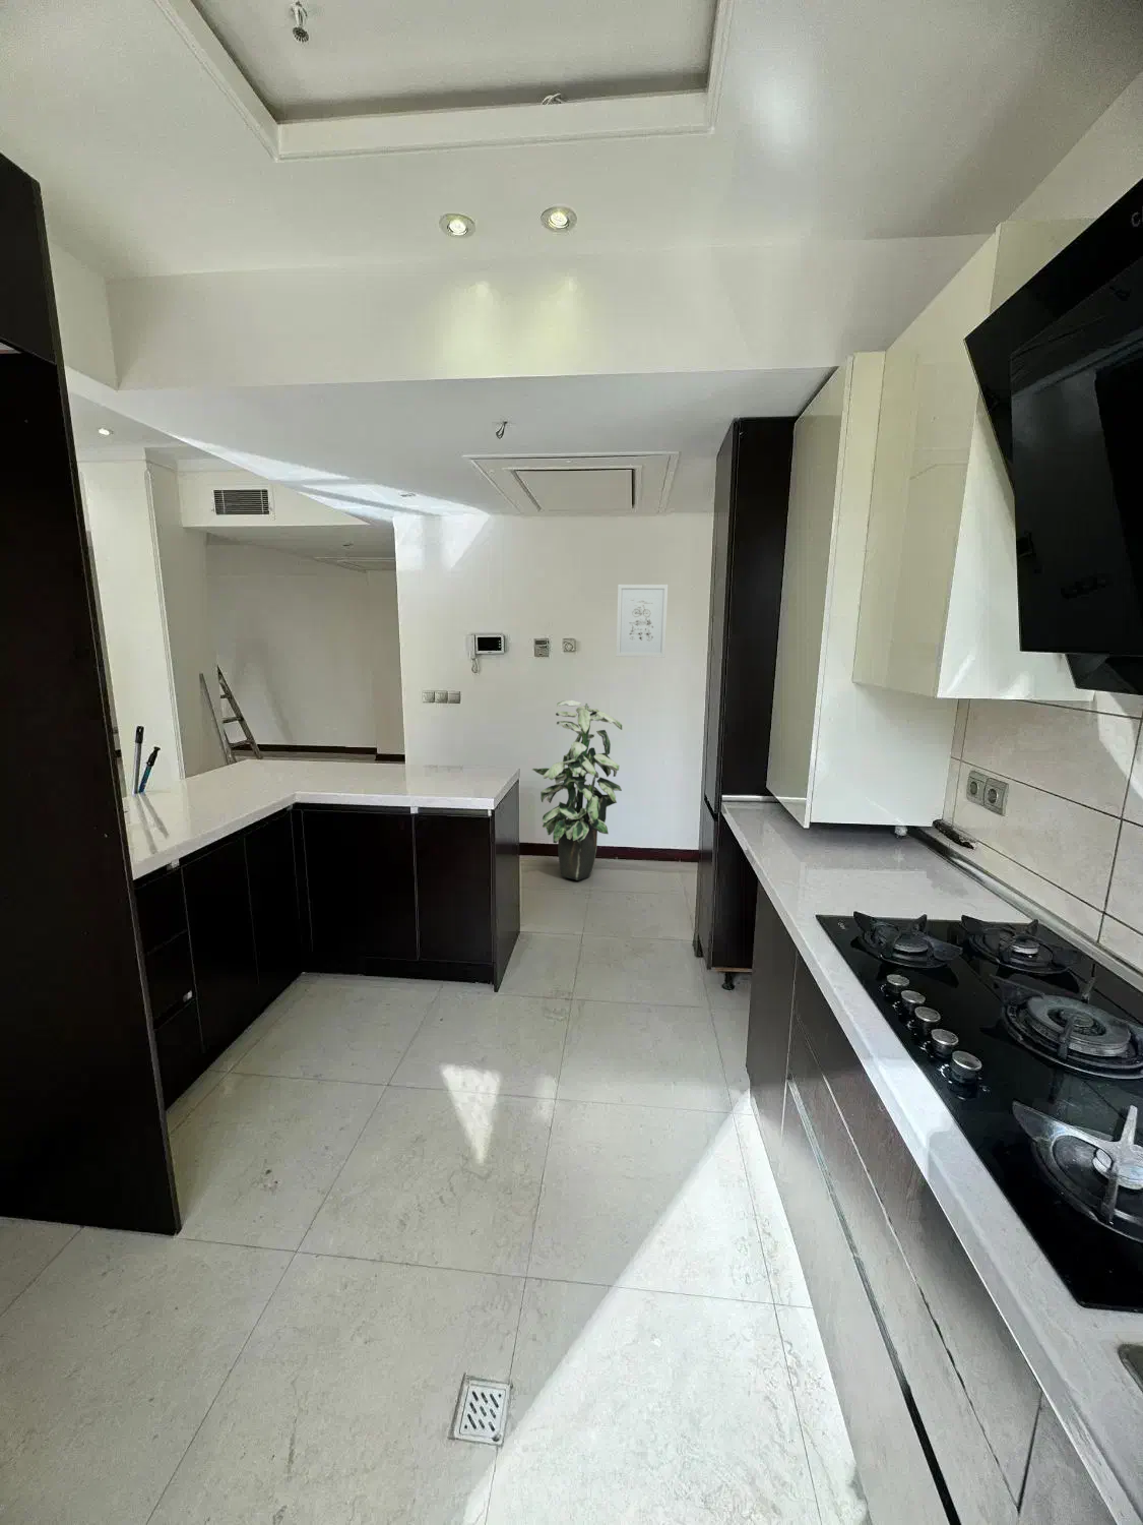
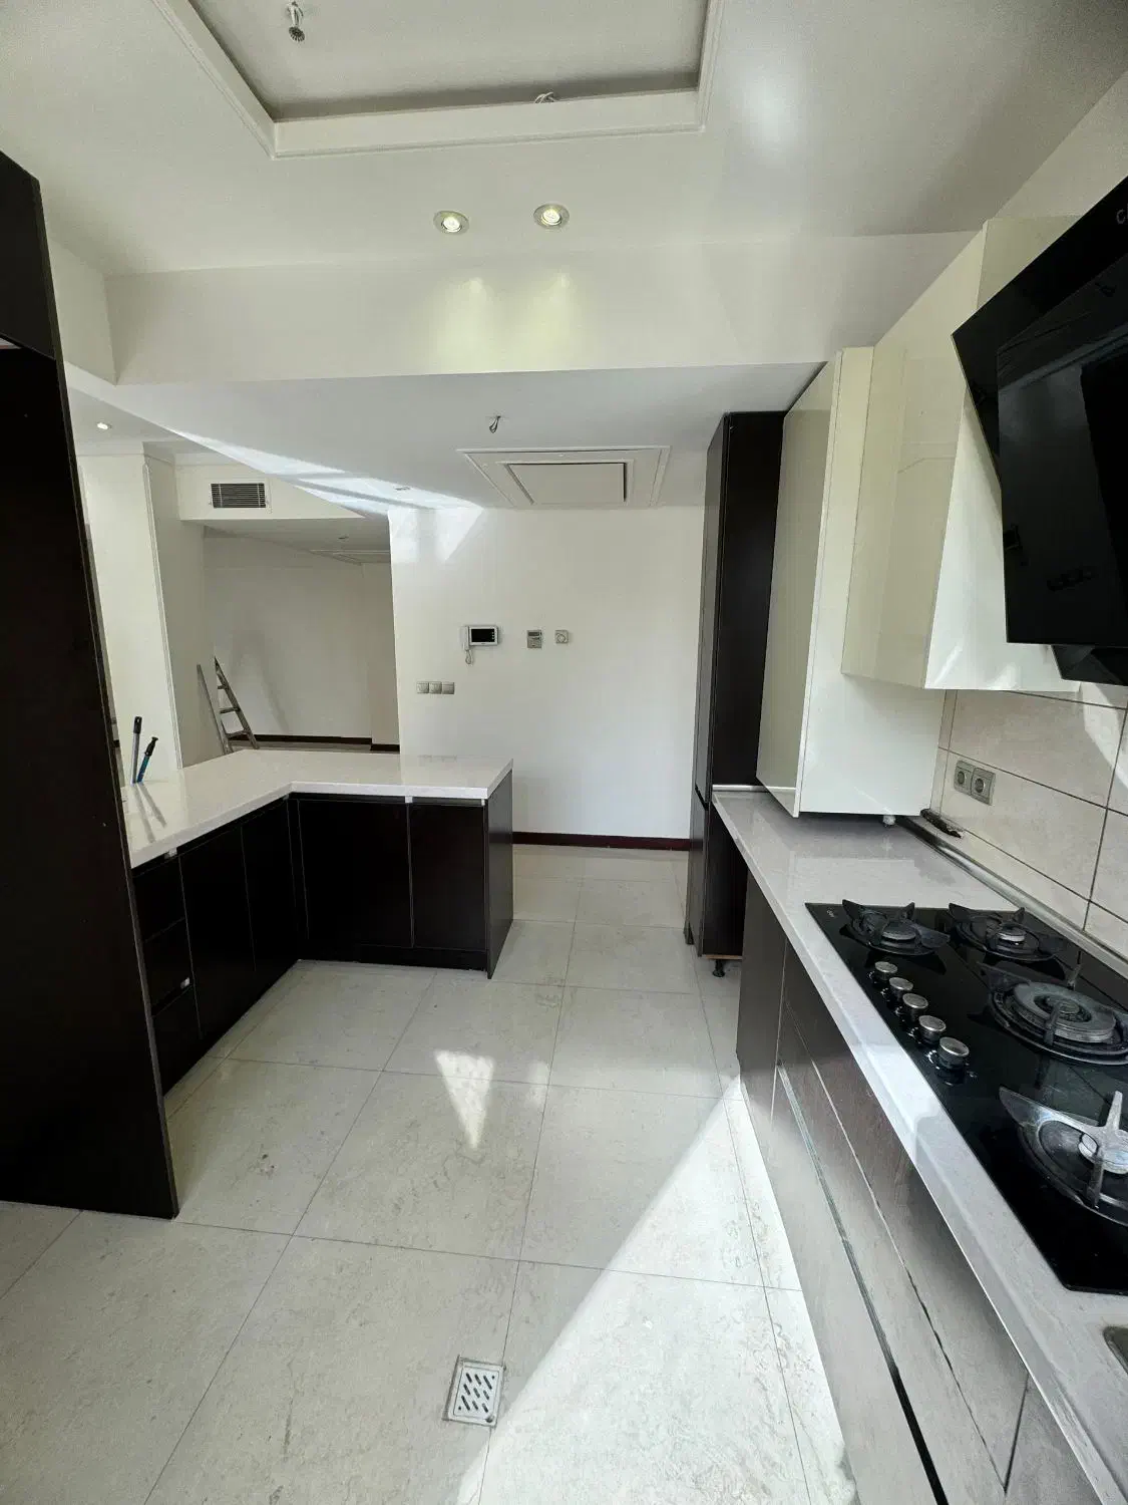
- indoor plant [532,700,623,881]
- wall art [616,584,669,659]
